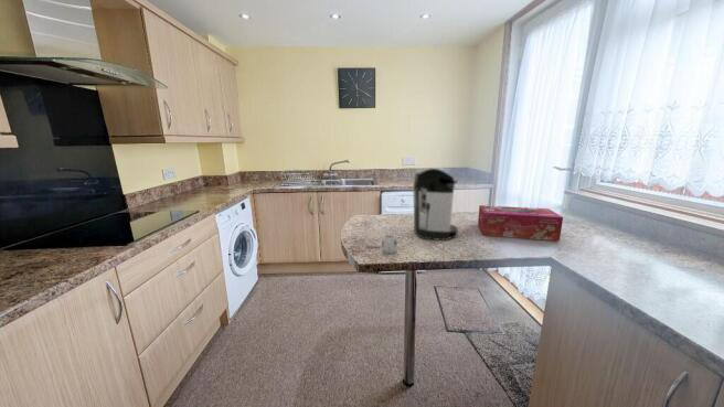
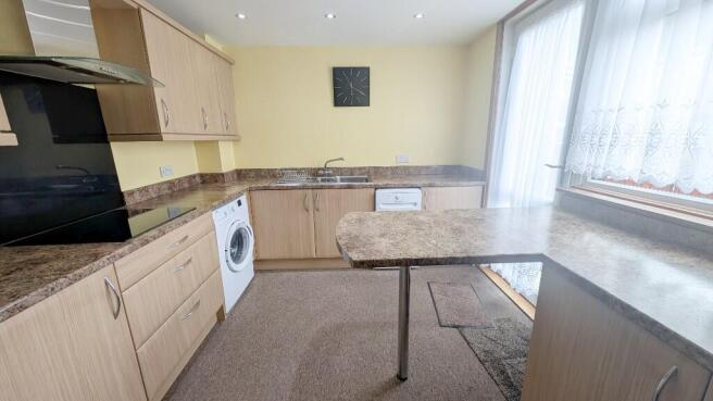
- coffee maker [412,167,459,242]
- tissue box [477,204,564,242]
- mug [365,233,398,255]
